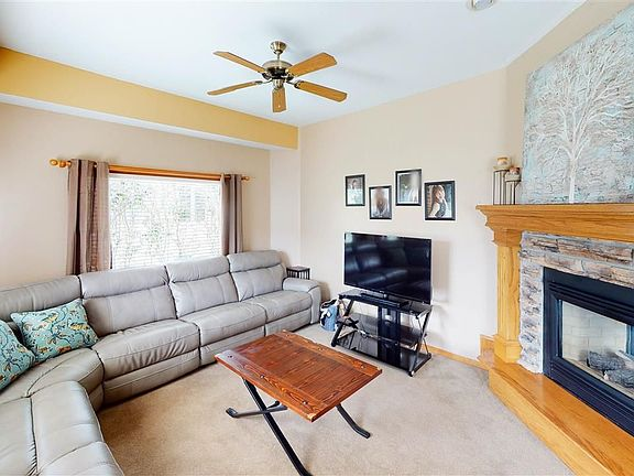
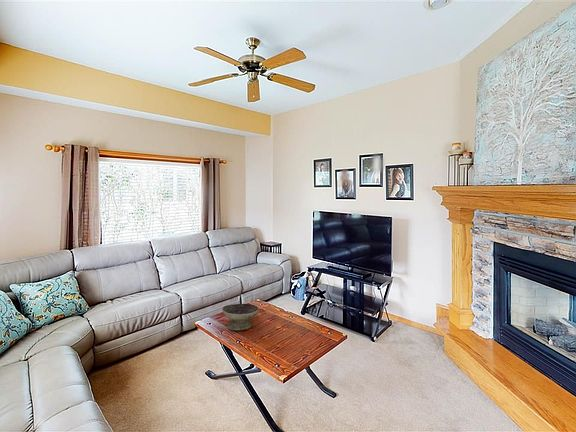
+ decorative bowl [221,303,259,331]
